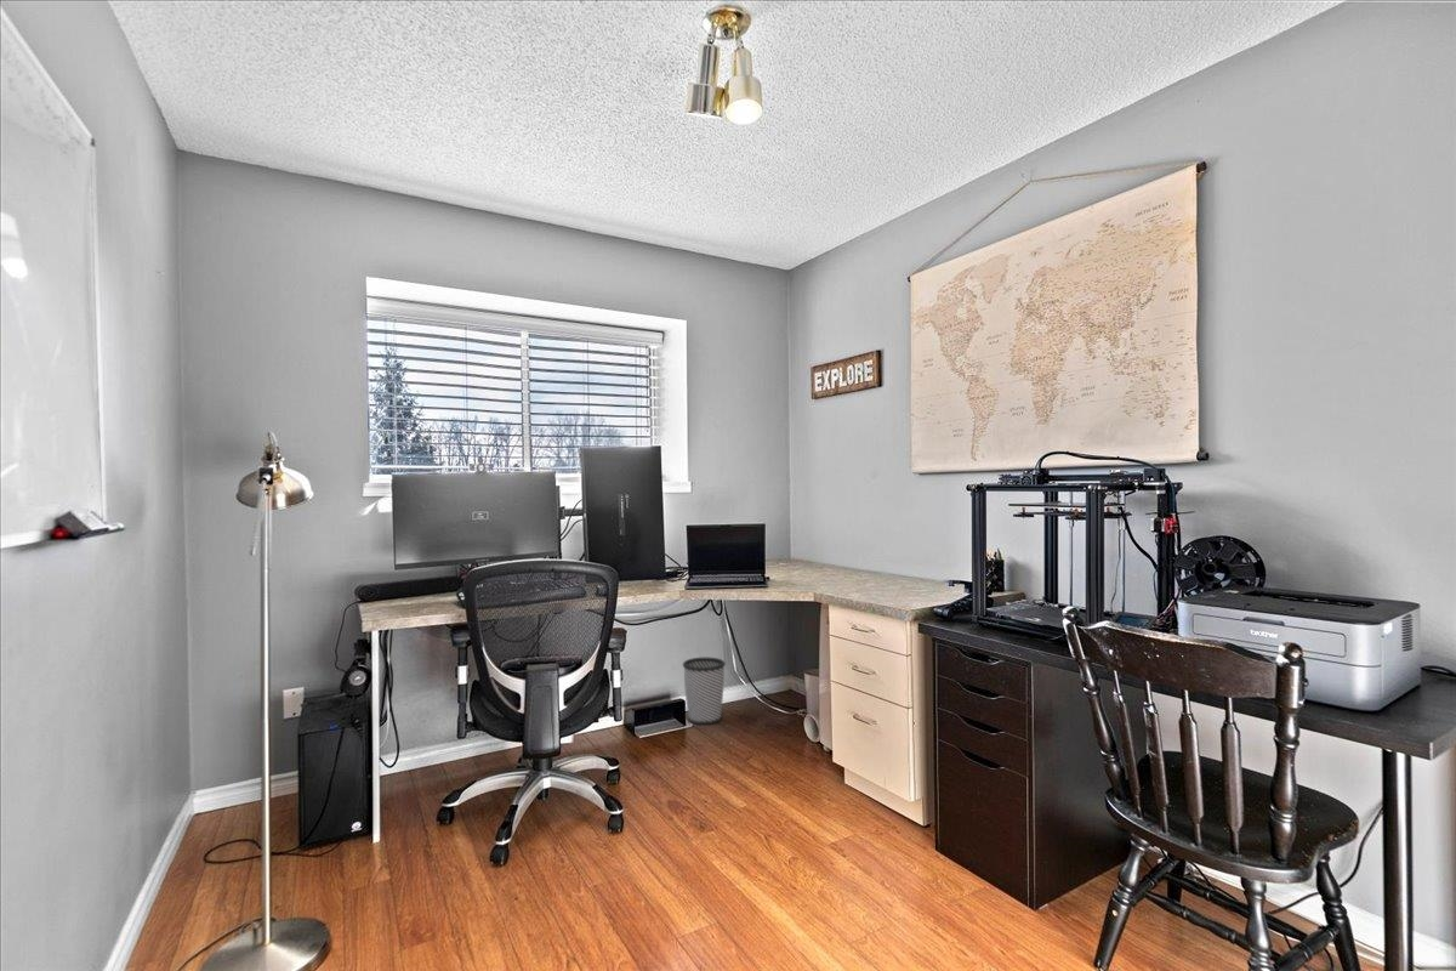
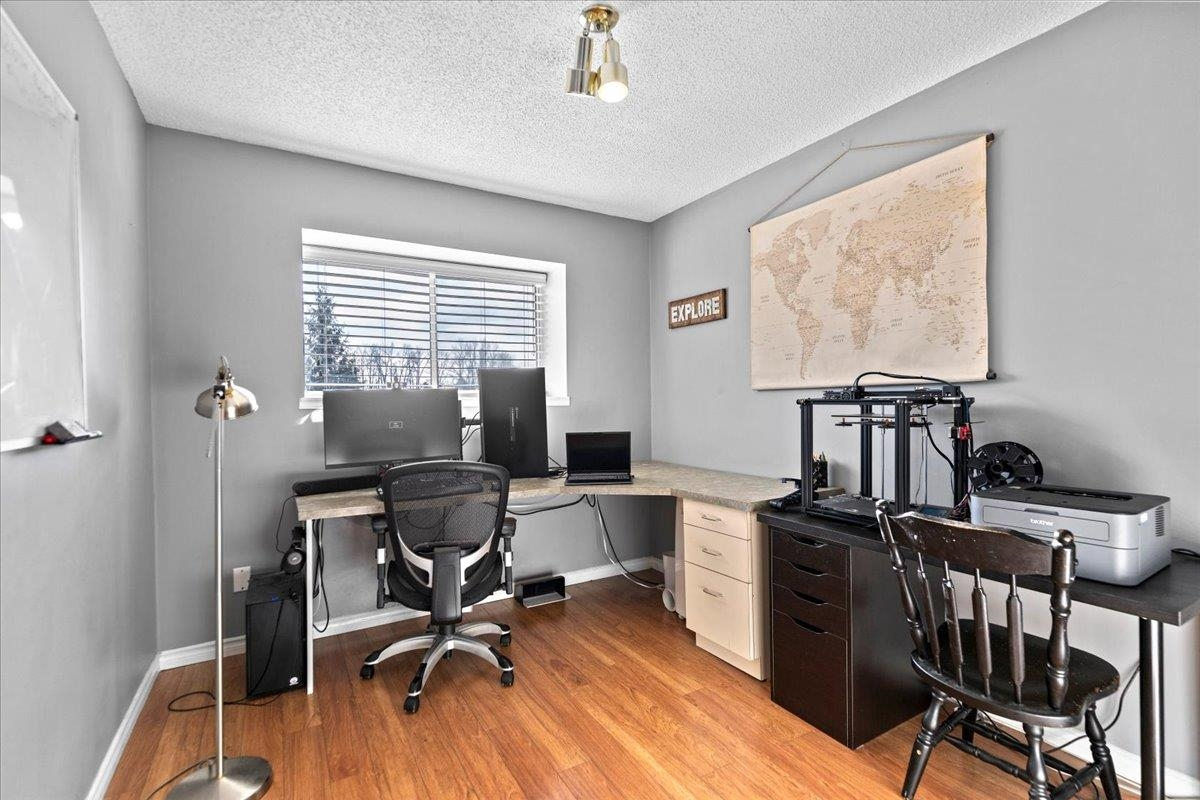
- wastebasket [682,657,727,726]
